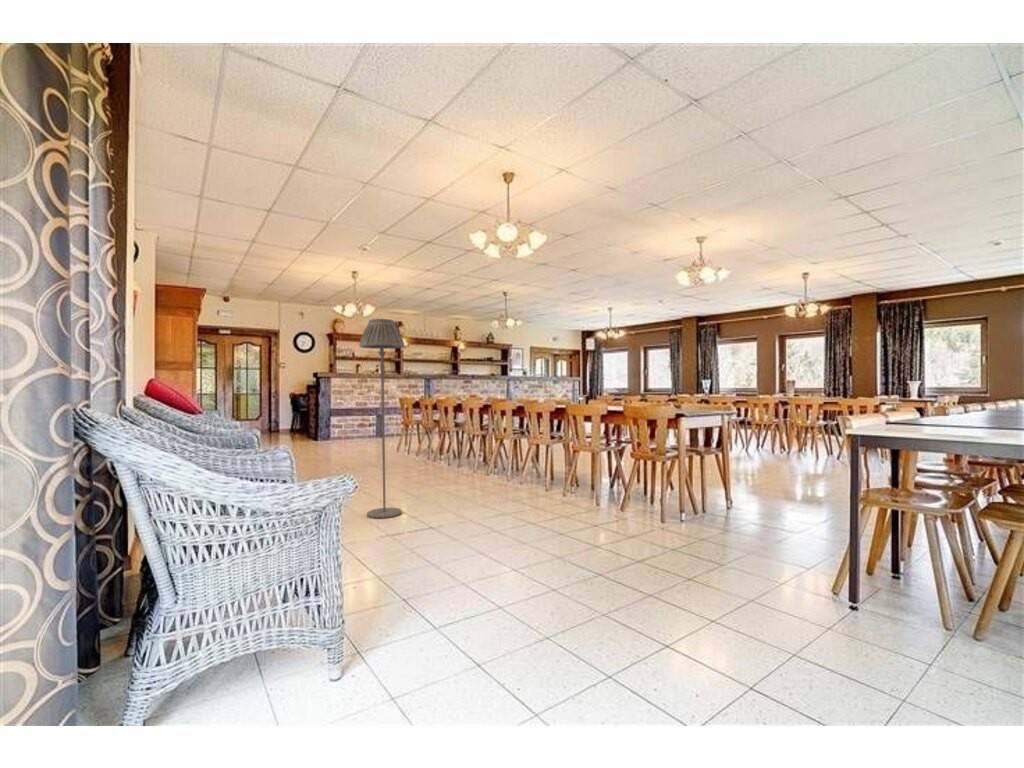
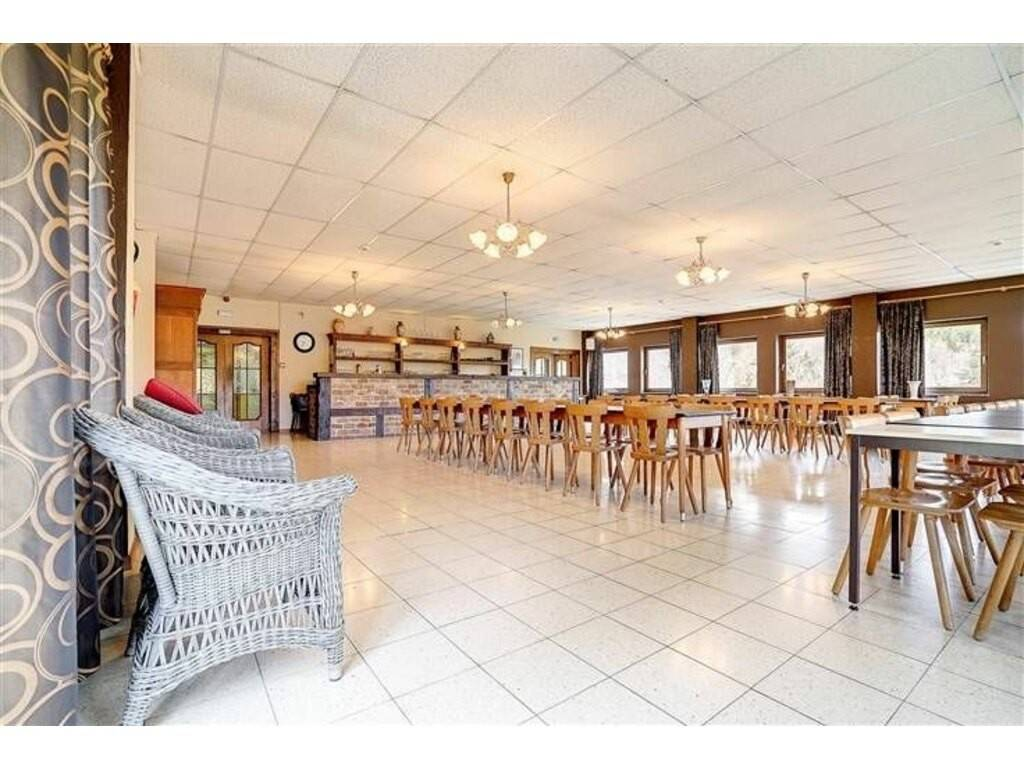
- floor lamp [358,318,405,519]
